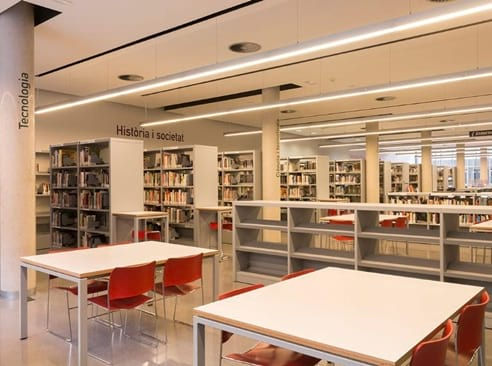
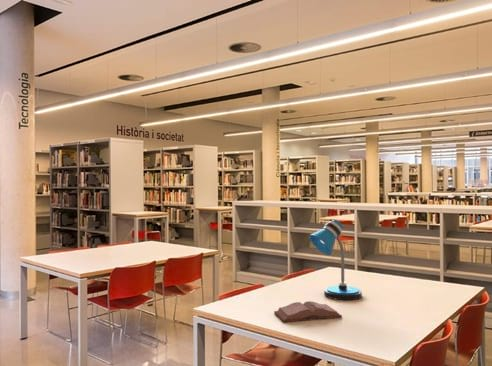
+ desk lamp [308,219,363,301]
+ hardback book [273,300,343,323]
